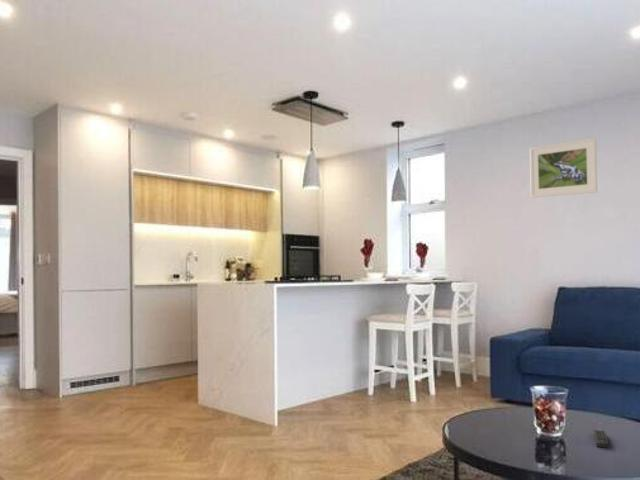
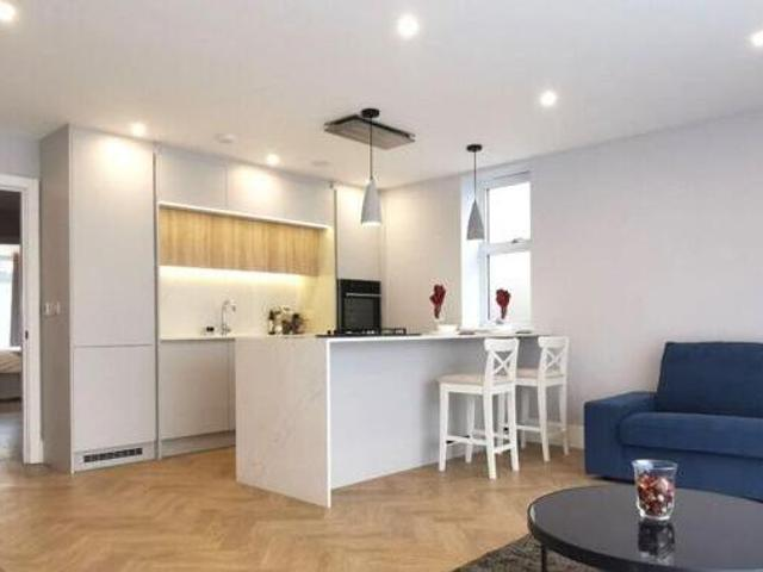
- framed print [529,137,598,199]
- remote control [592,429,610,449]
